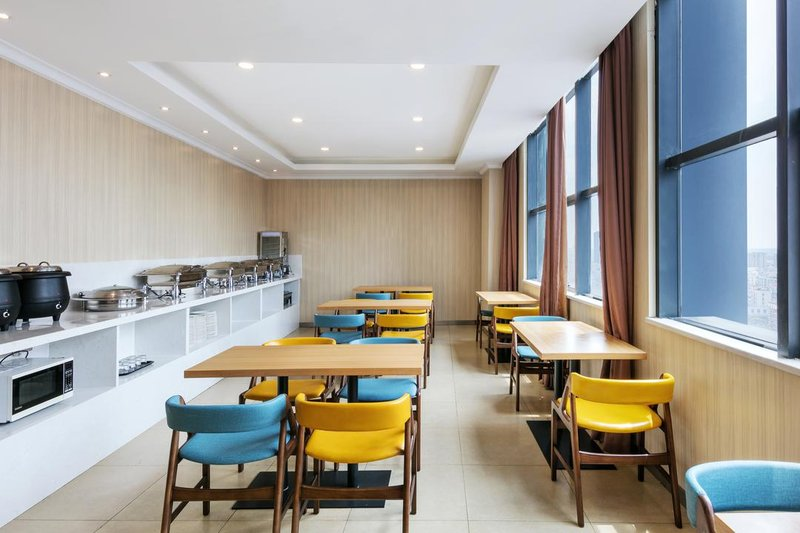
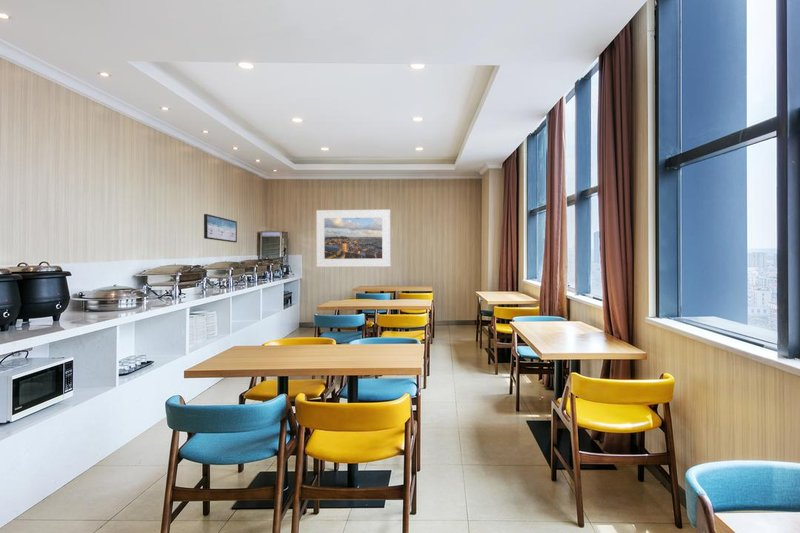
+ wall art [203,213,238,243]
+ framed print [315,209,391,268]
